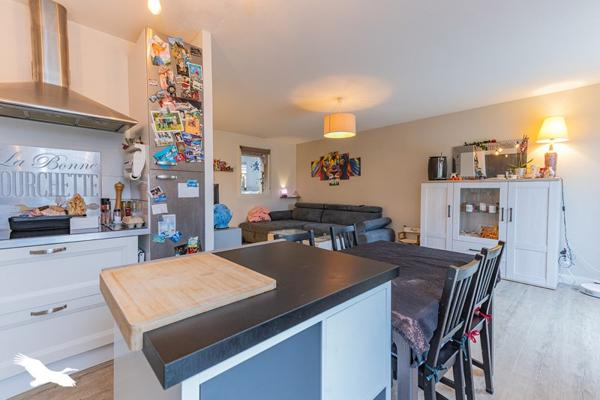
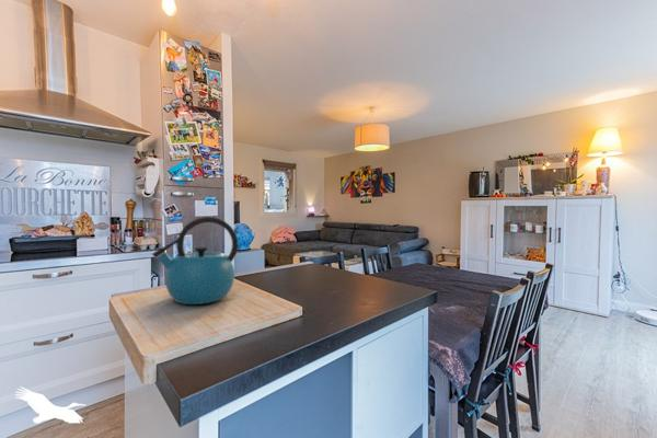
+ kettle [151,216,239,306]
